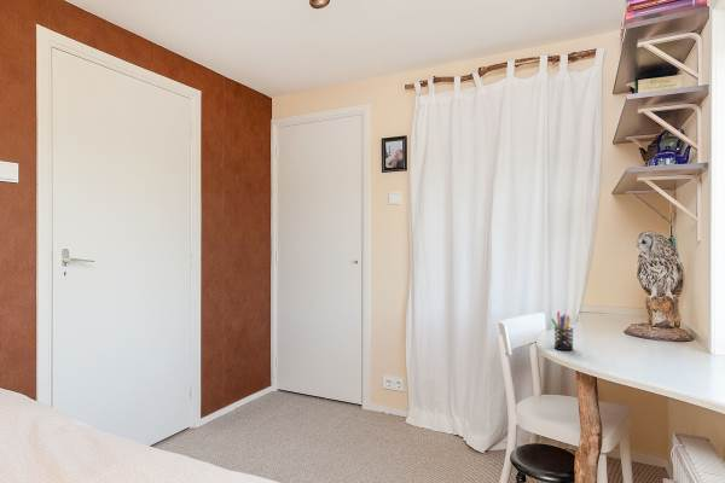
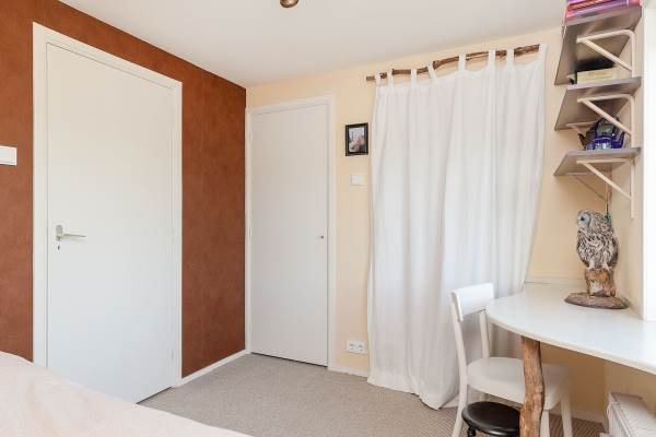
- pen holder [550,310,574,351]
